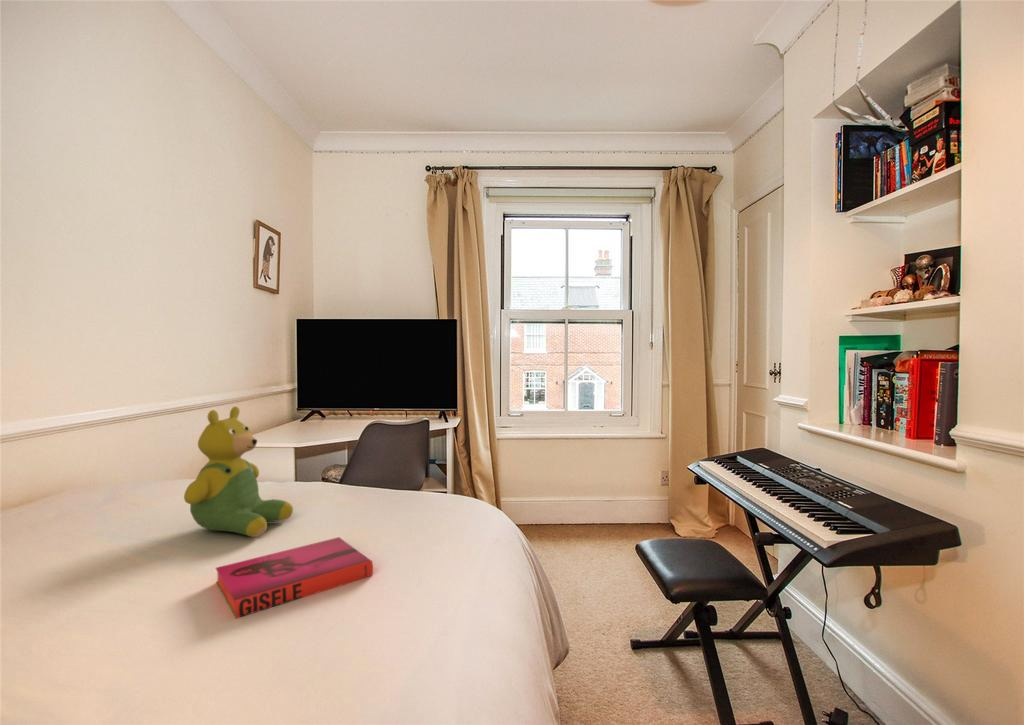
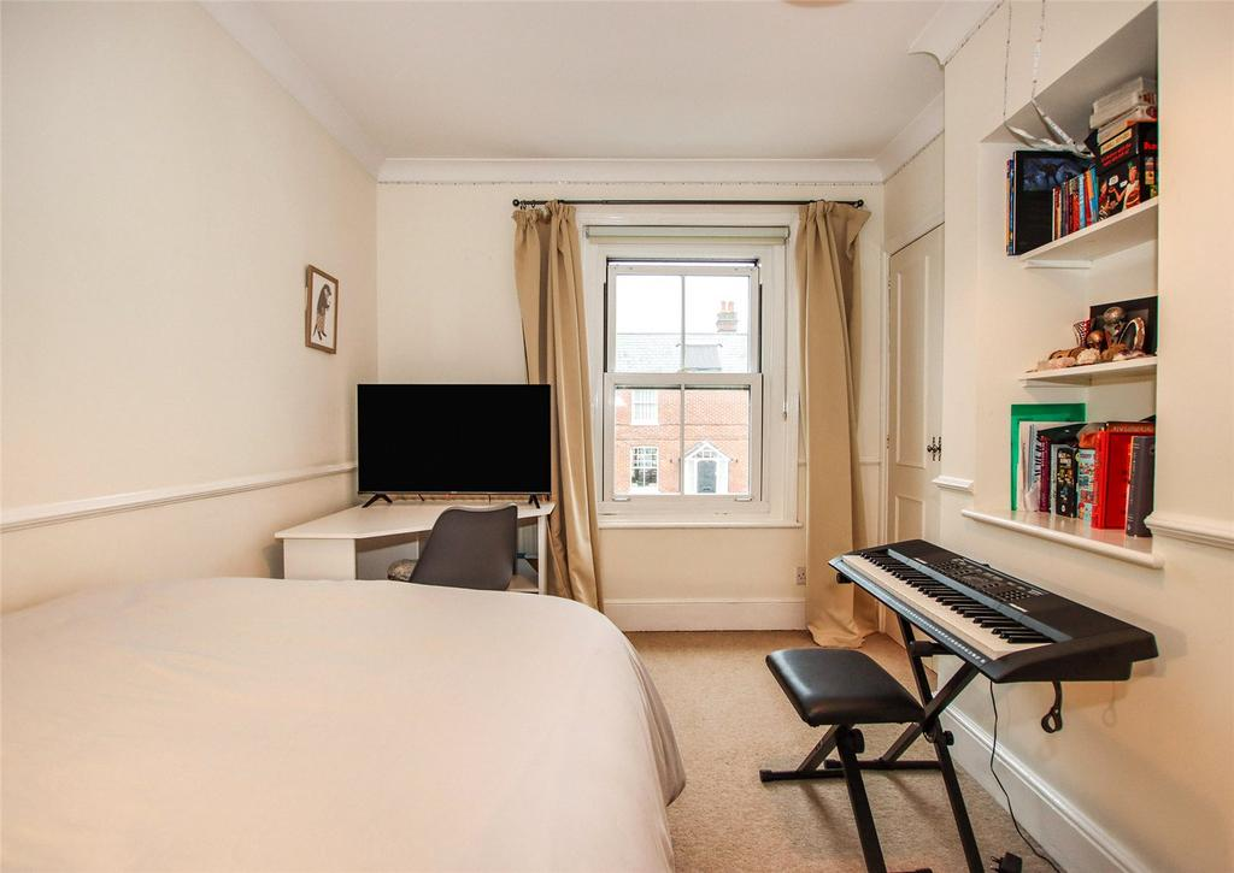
- teddy bear [183,405,294,538]
- hardback book [215,536,374,619]
